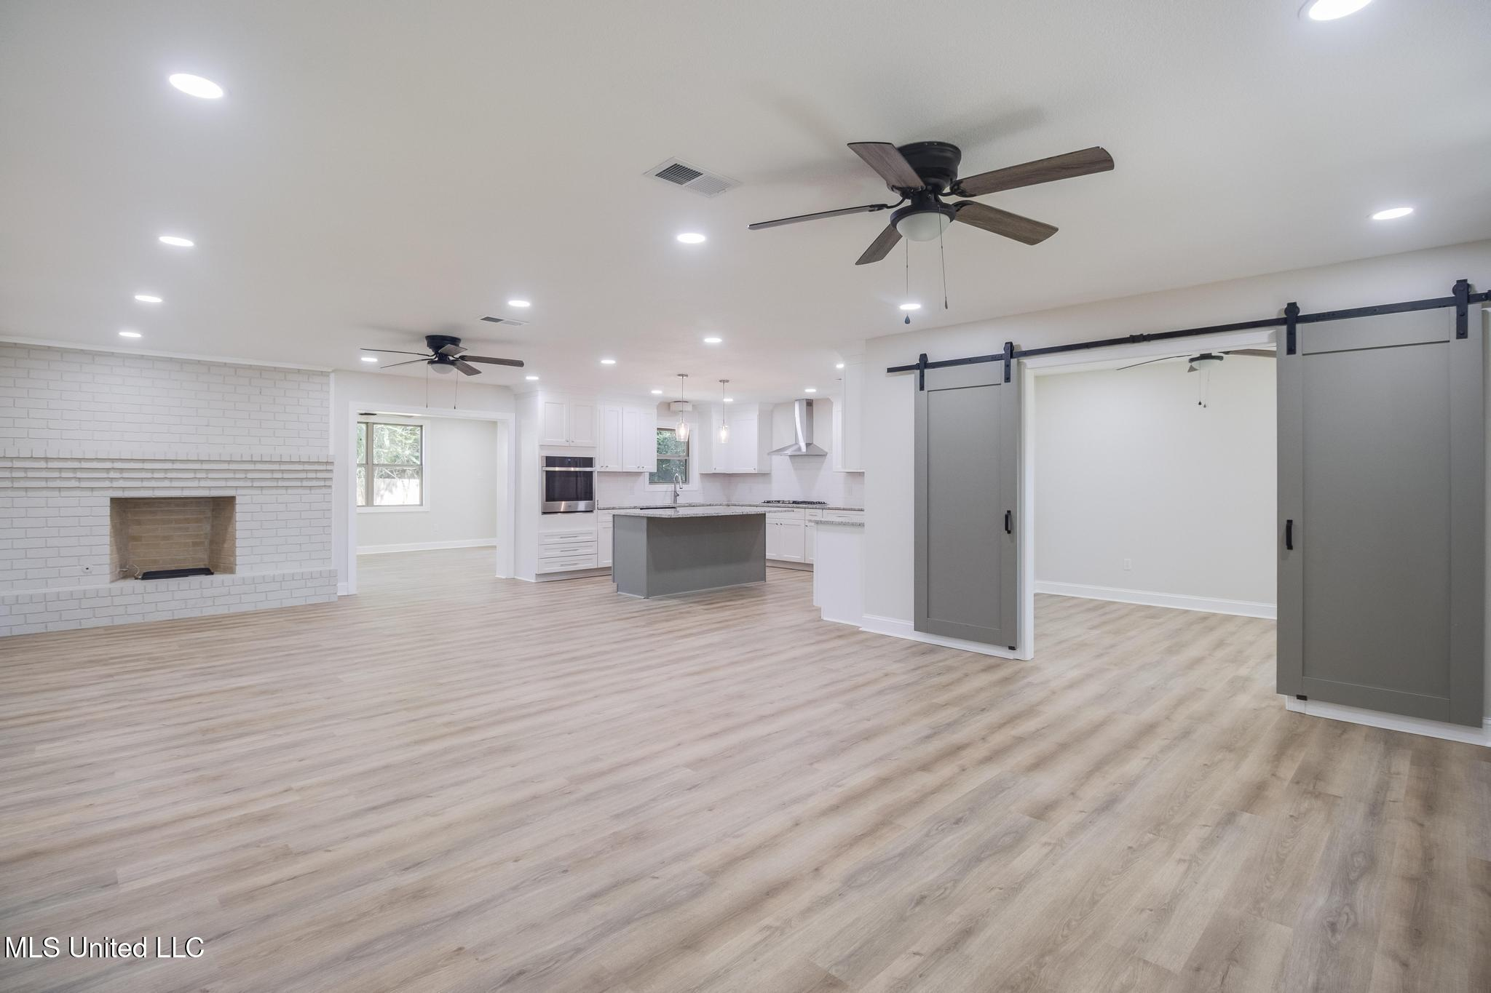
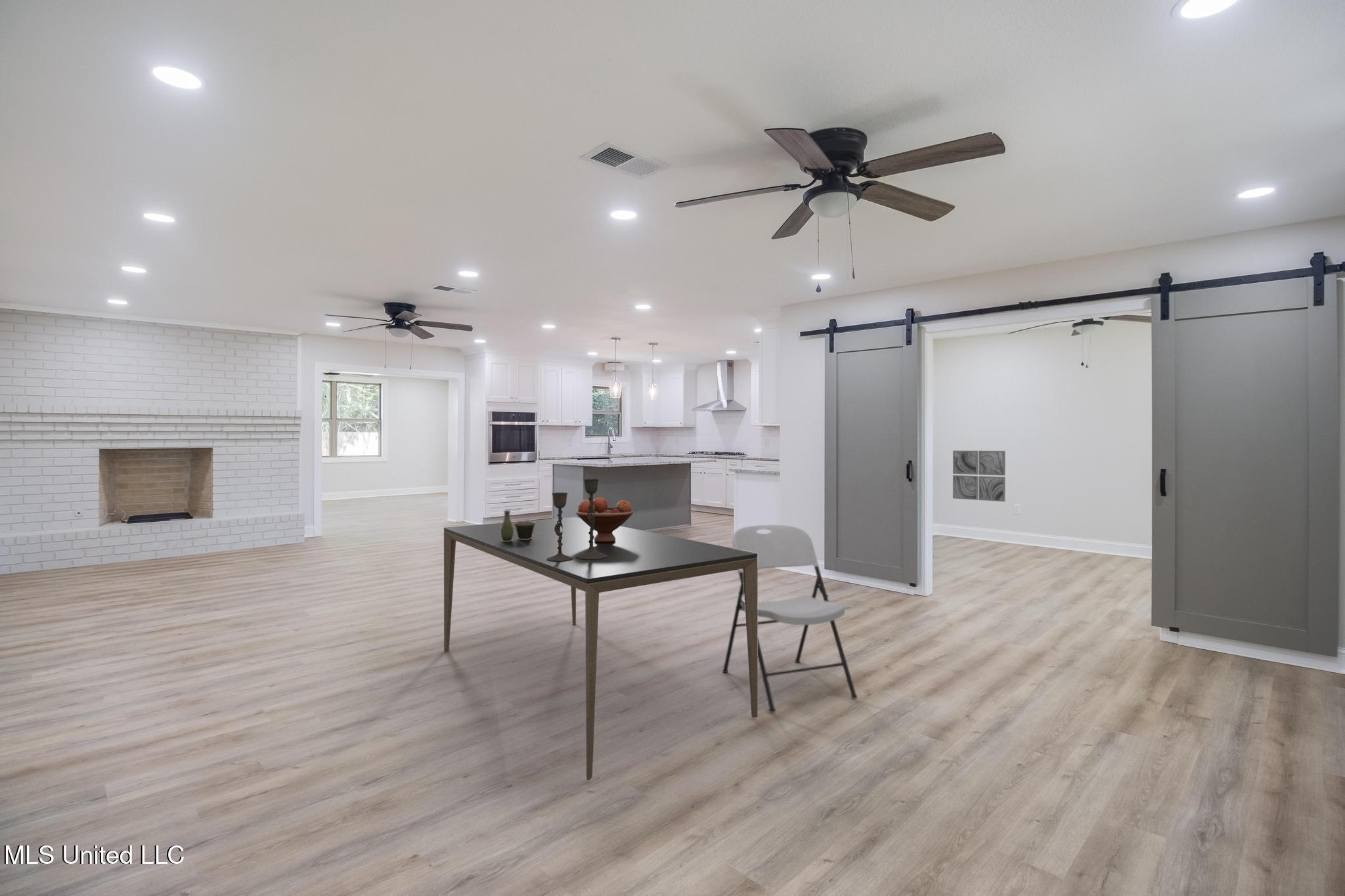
+ wall art [952,450,1006,502]
+ dining table [443,517,759,780]
+ vase [500,510,536,542]
+ fruit bowl [575,497,634,543]
+ candlestick [546,478,607,561]
+ chair [722,524,858,714]
